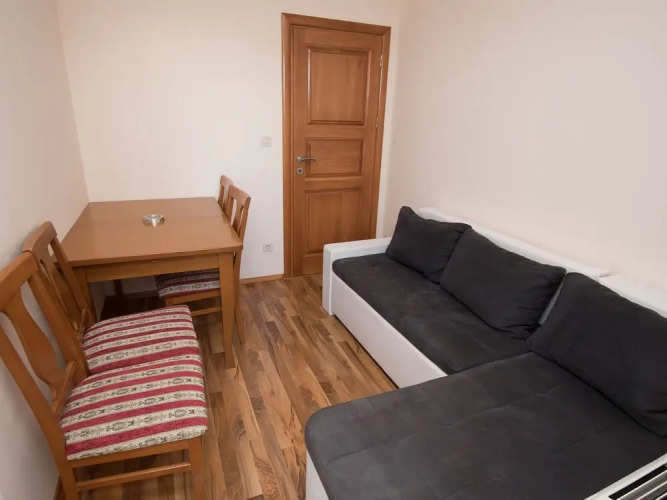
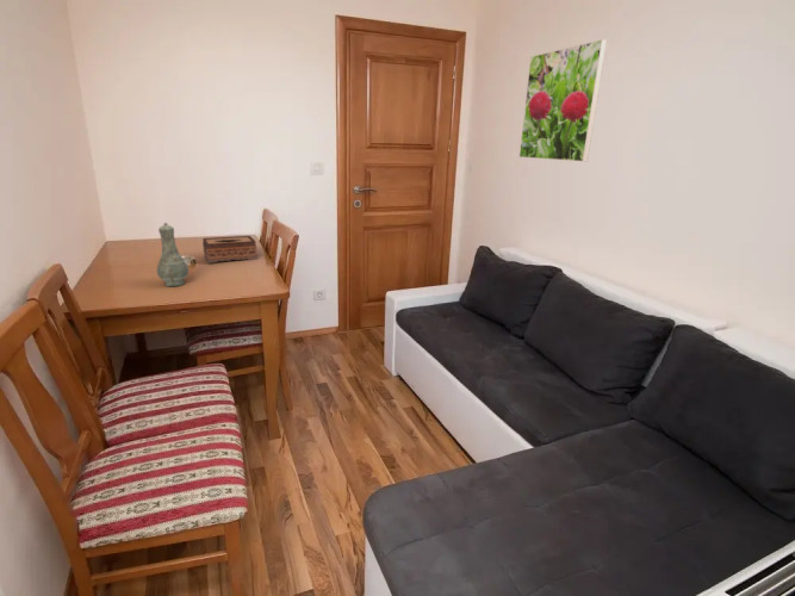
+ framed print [518,38,608,163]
+ tissue box [201,235,259,265]
+ vase [156,222,190,287]
